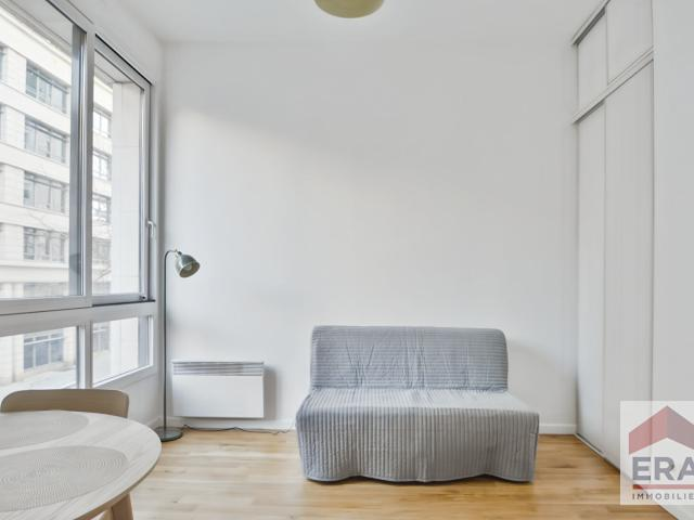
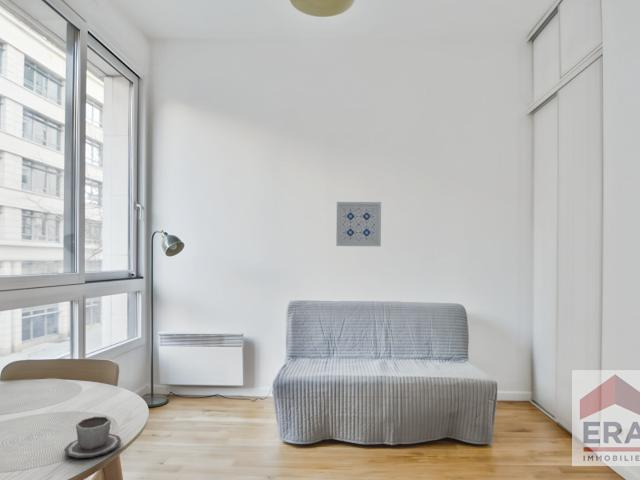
+ cup [63,415,122,459]
+ wall art [335,201,382,247]
